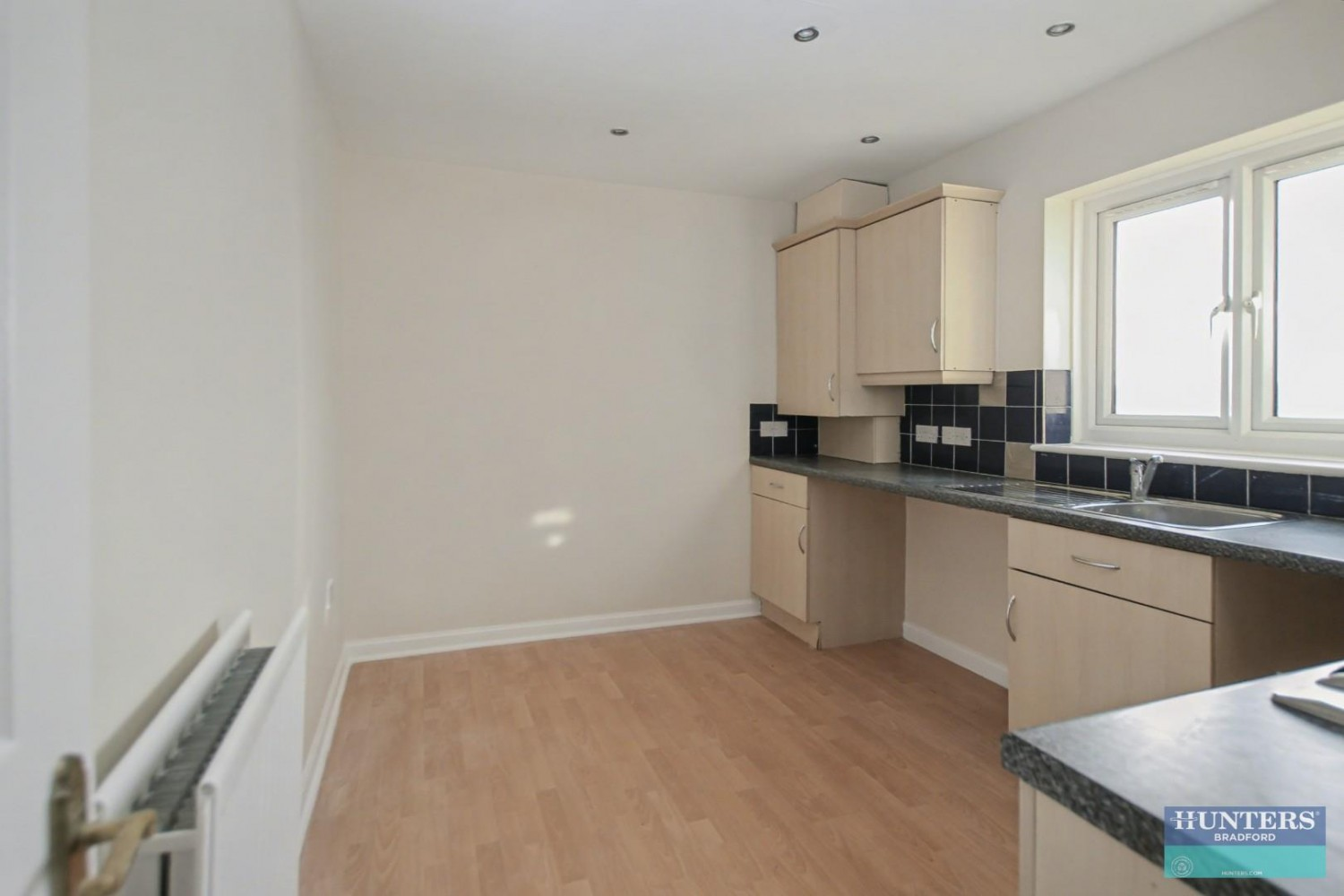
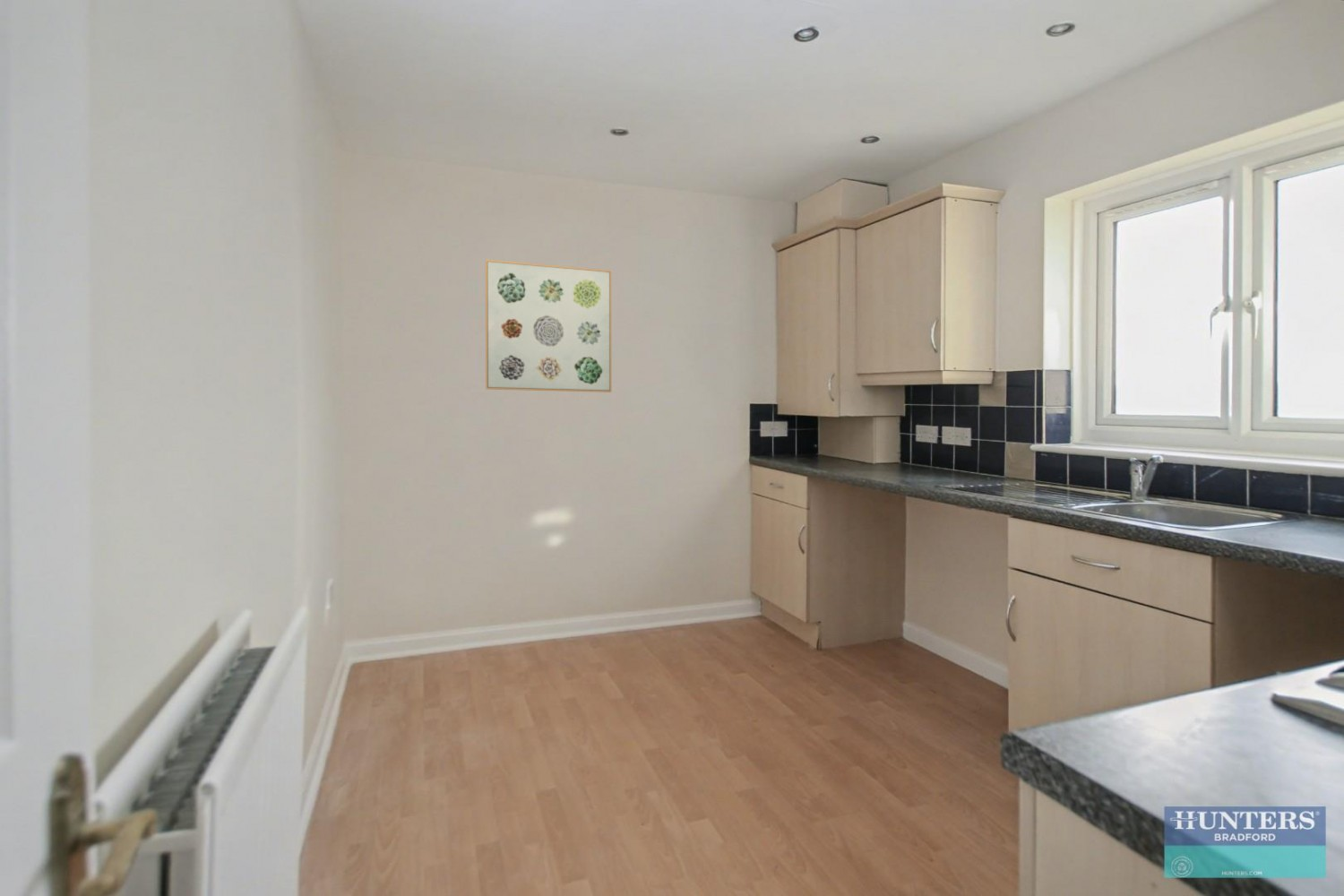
+ wall art [485,259,612,393]
